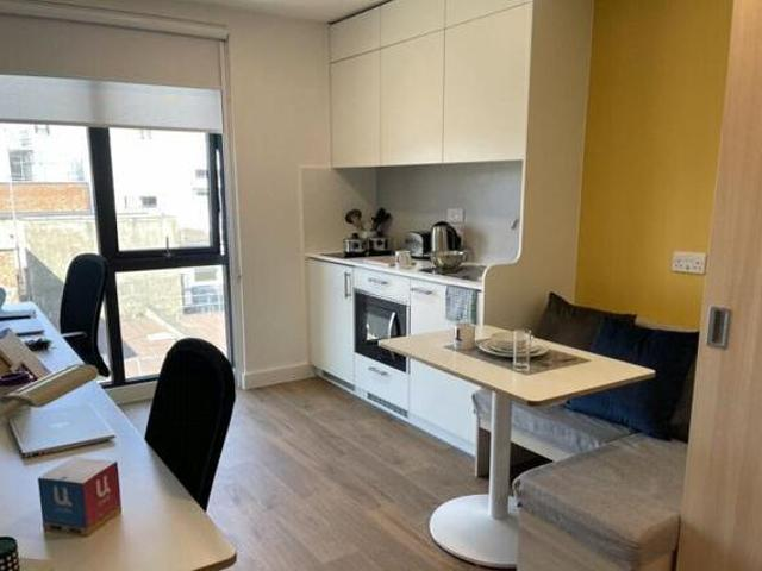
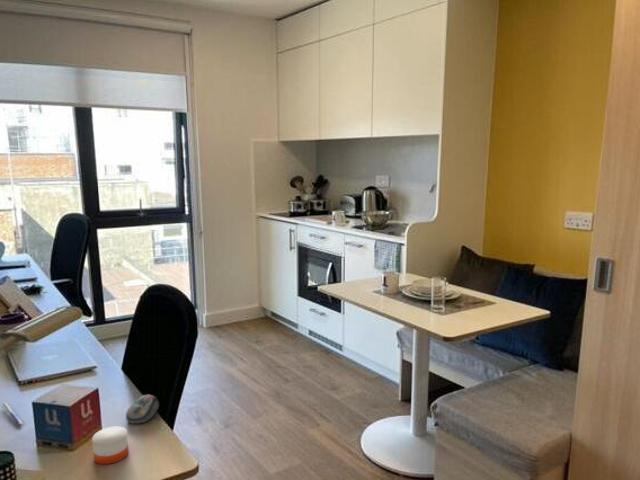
+ computer mouse [125,394,160,425]
+ candle [91,415,129,465]
+ pen [0,402,26,427]
